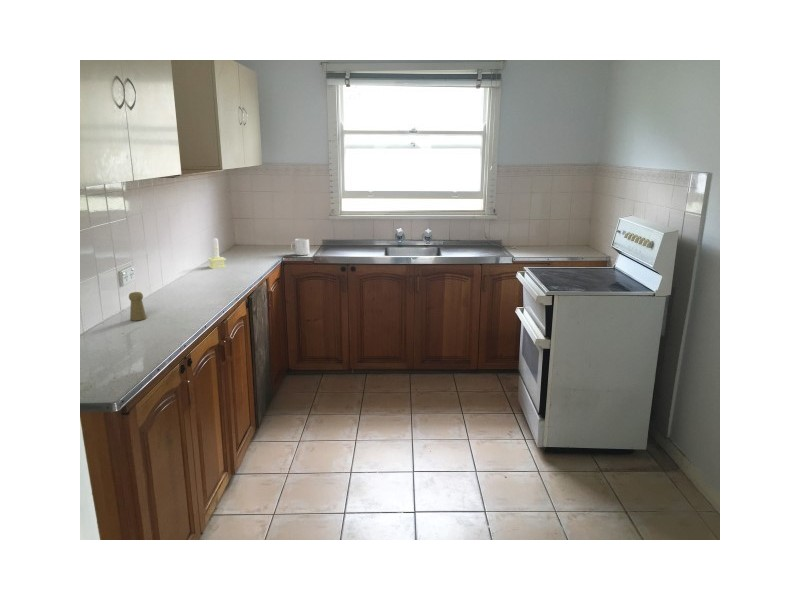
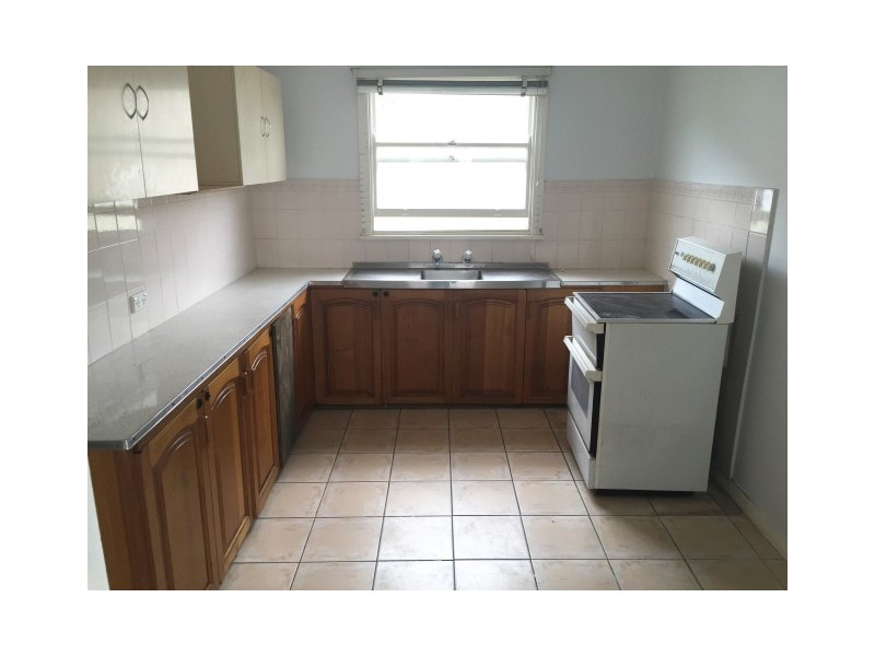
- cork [128,291,147,322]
- mug [290,238,310,256]
- candle [207,236,227,270]
